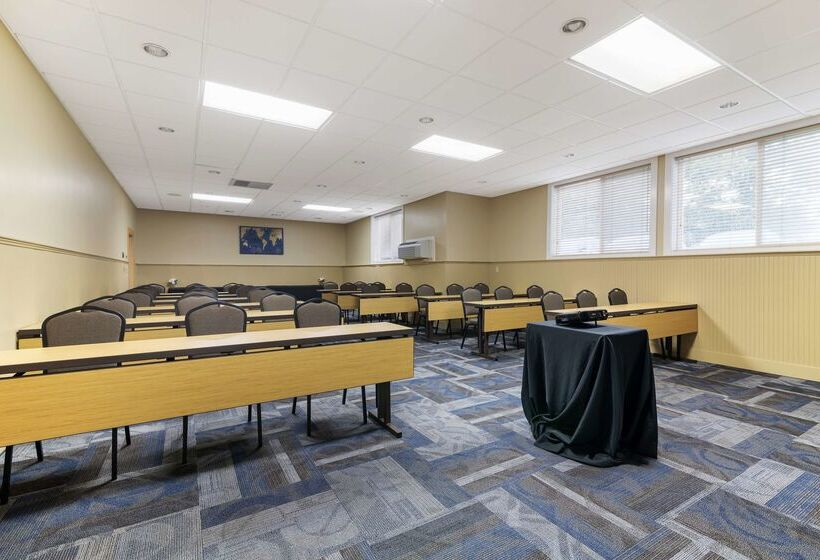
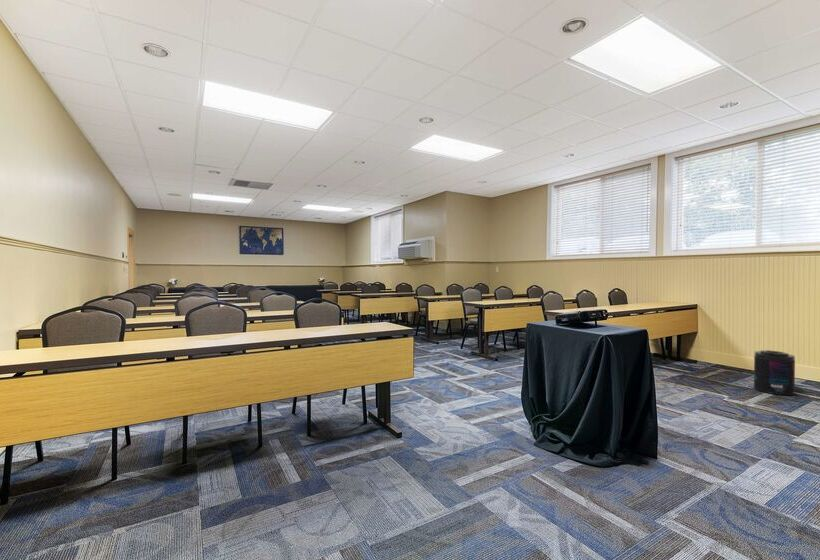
+ supplement container [753,349,796,396]
